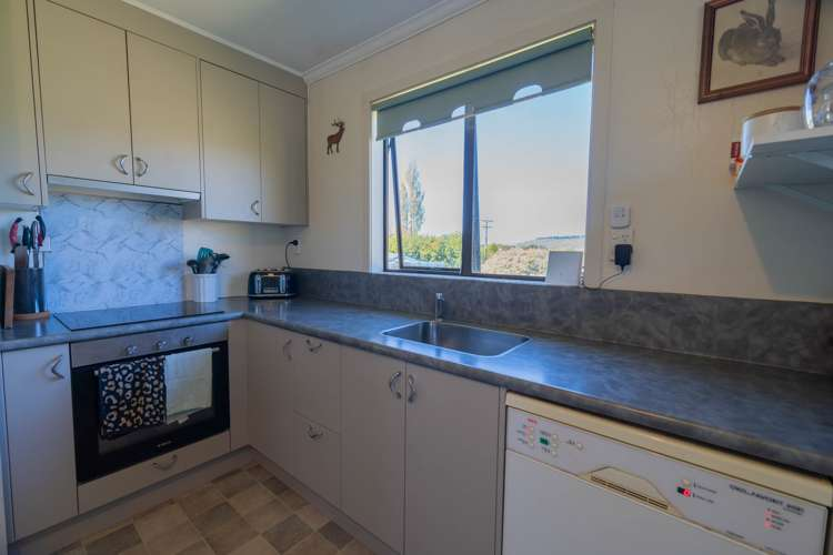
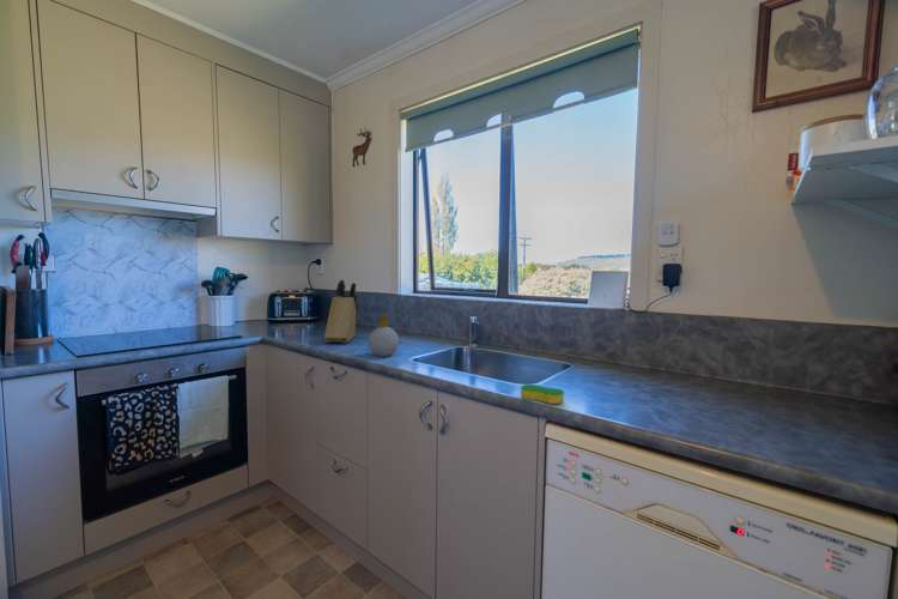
+ soap bottle [368,314,400,357]
+ knife block [323,279,359,344]
+ sponge [520,383,565,405]
